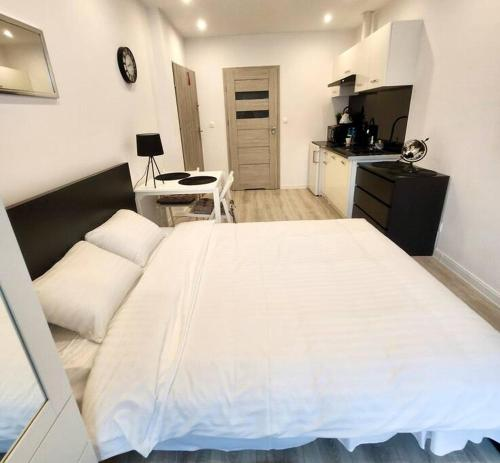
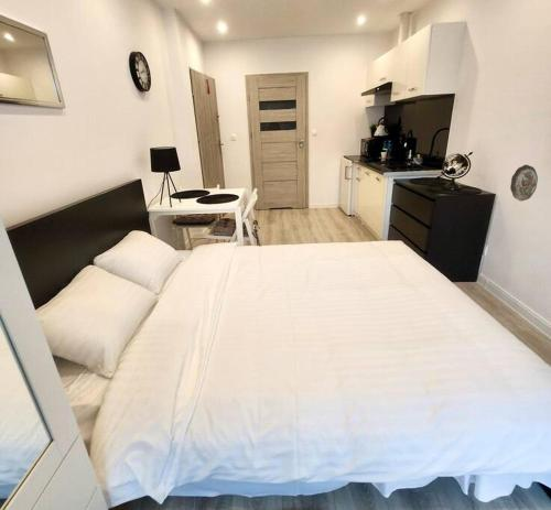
+ decorative plate [509,164,539,202]
